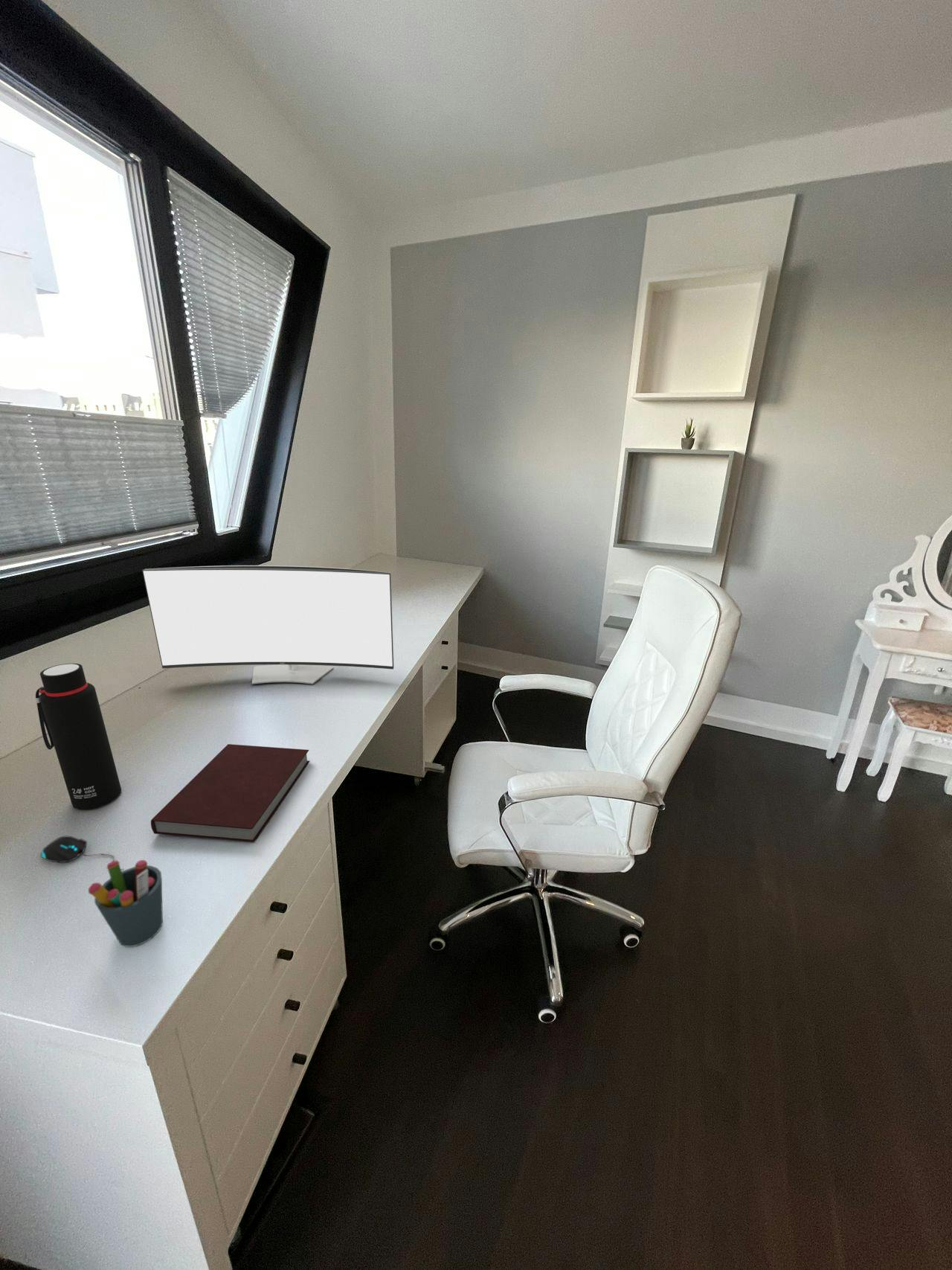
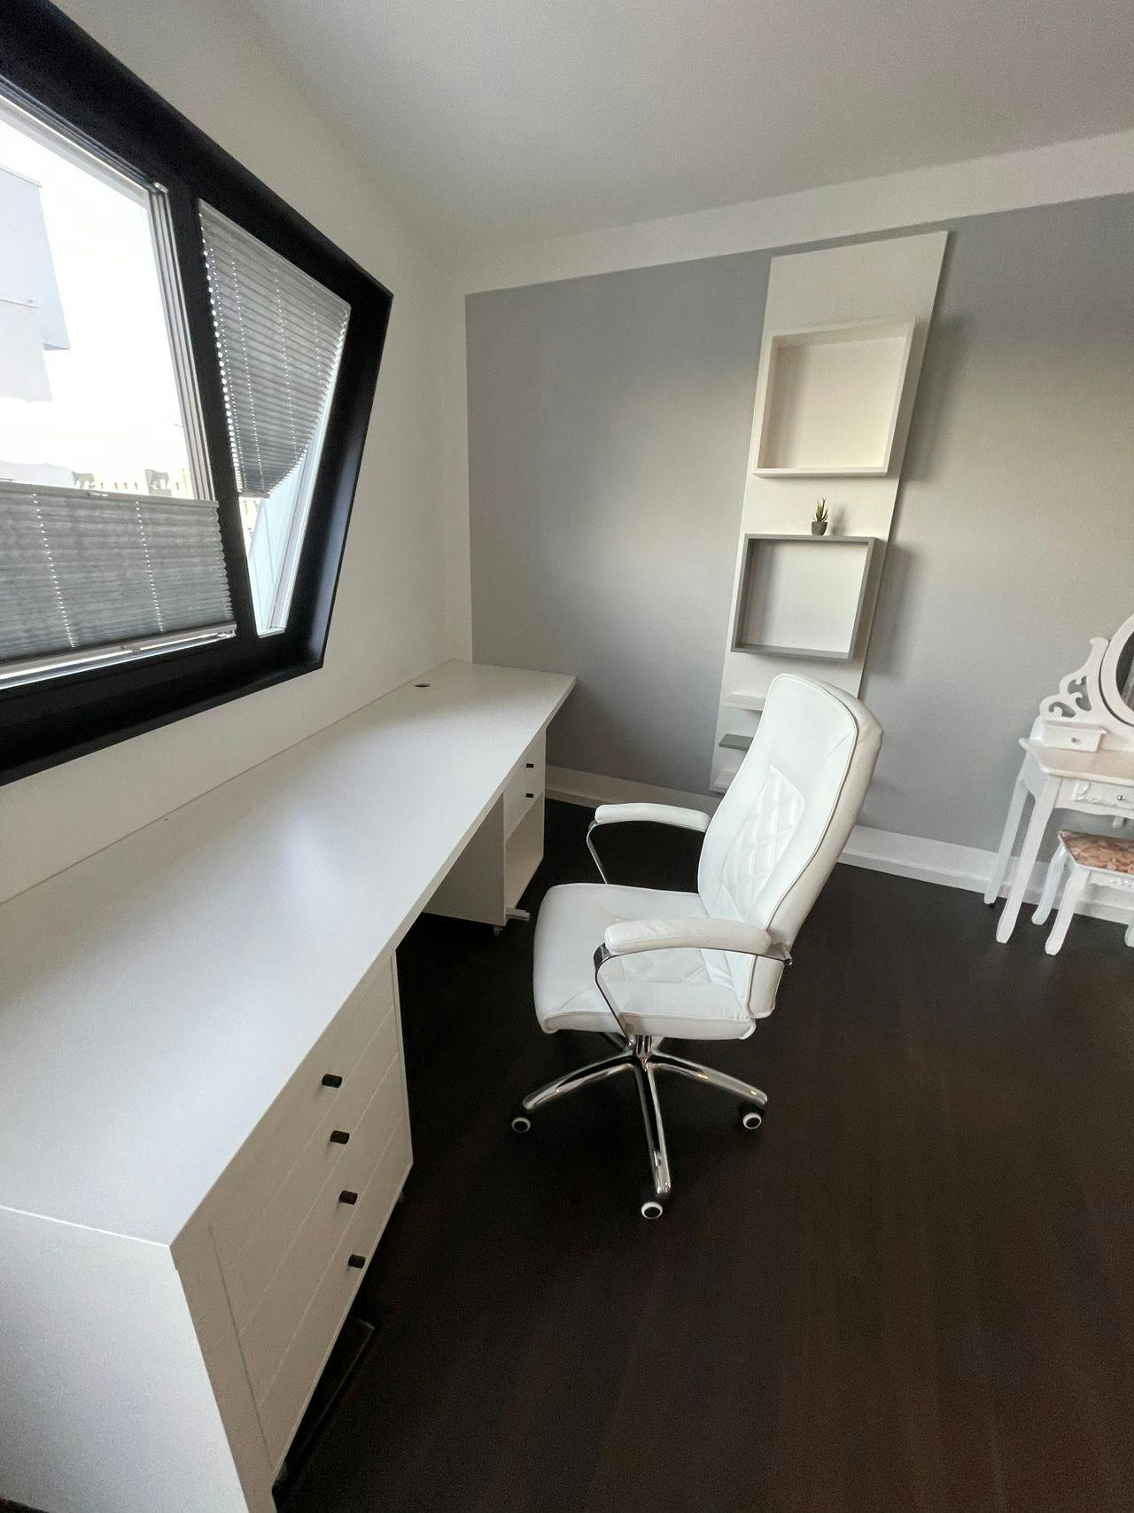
- mouse [39,836,124,870]
- notebook [150,743,310,843]
- water bottle [34,663,122,811]
- monitor [141,565,394,685]
- pen holder [88,859,164,948]
